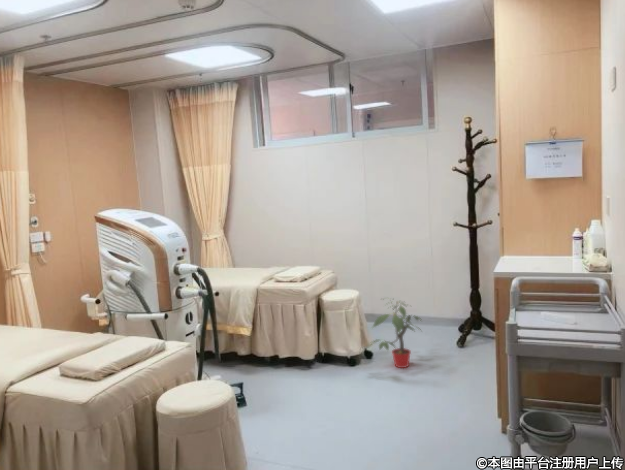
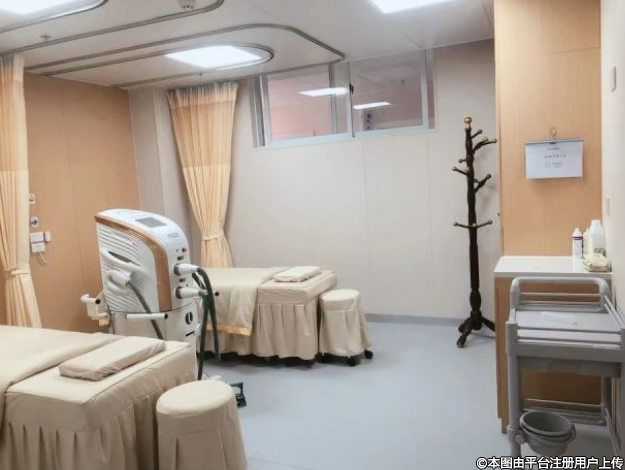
- potted plant [370,297,423,369]
